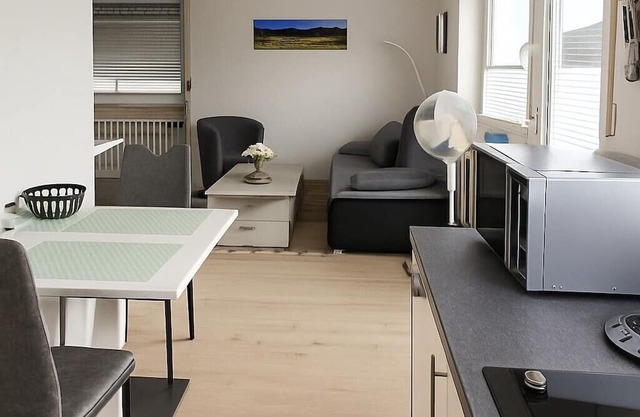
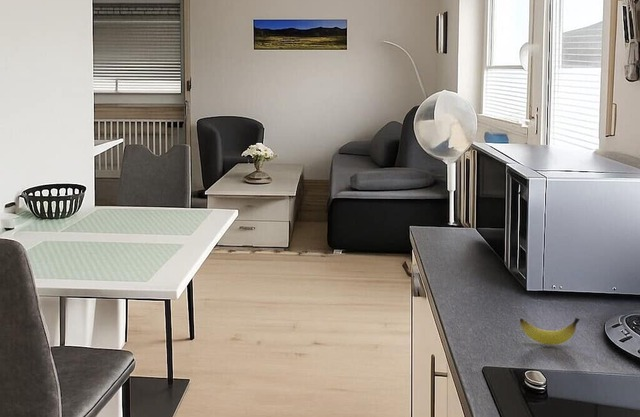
+ banana [519,317,581,346]
